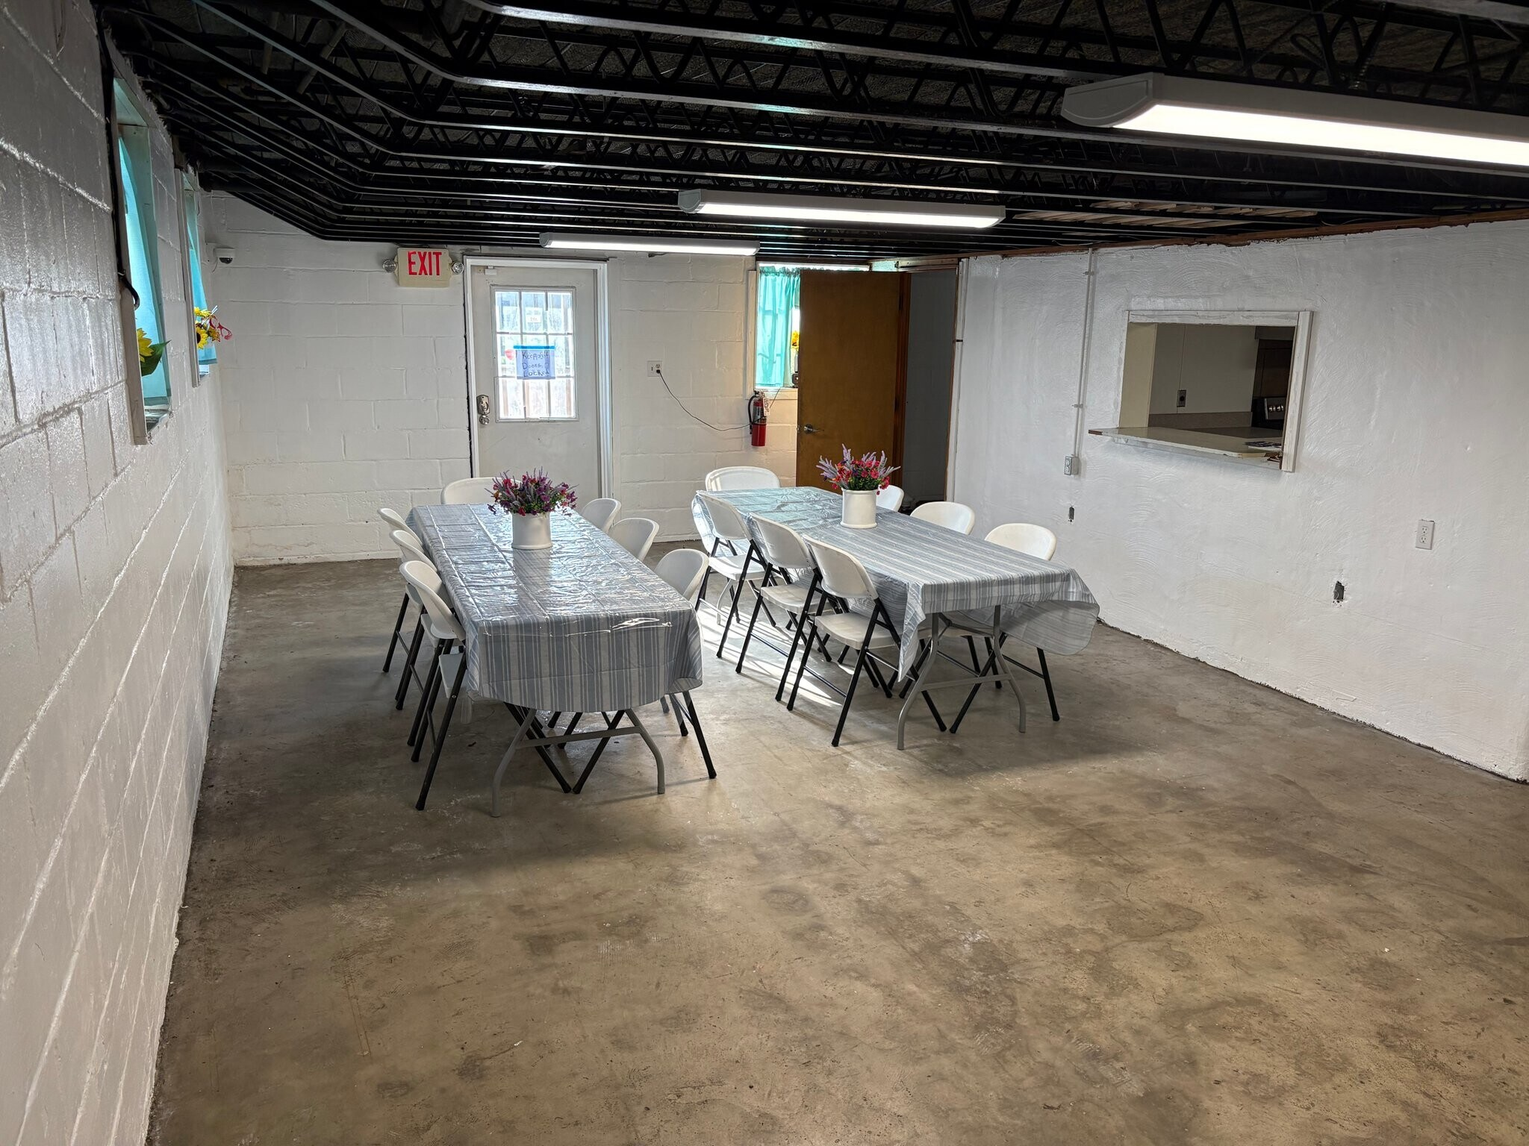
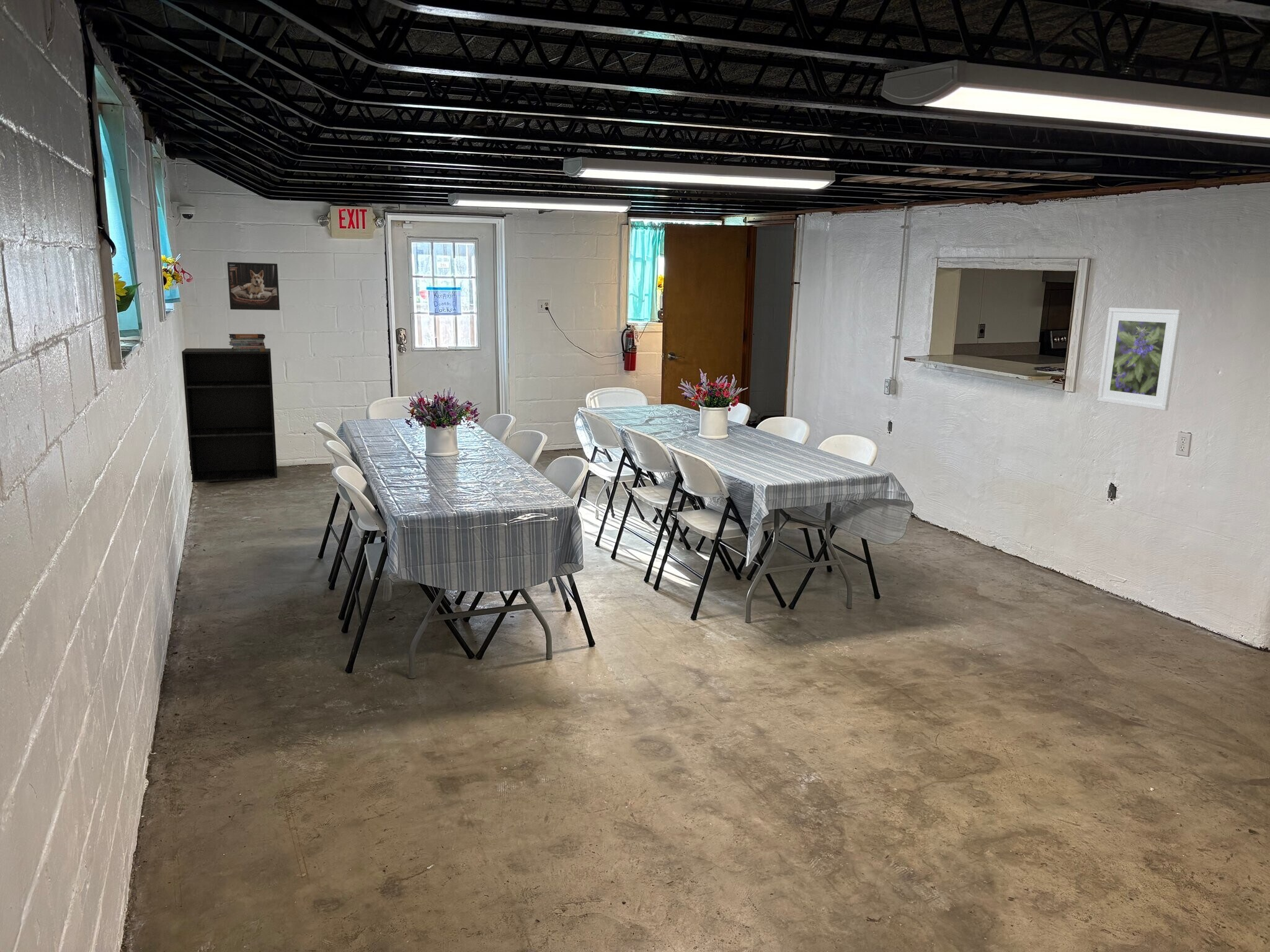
+ book stack [228,333,266,352]
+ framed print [227,262,280,311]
+ bookshelf [181,348,278,483]
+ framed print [1097,307,1183,411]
